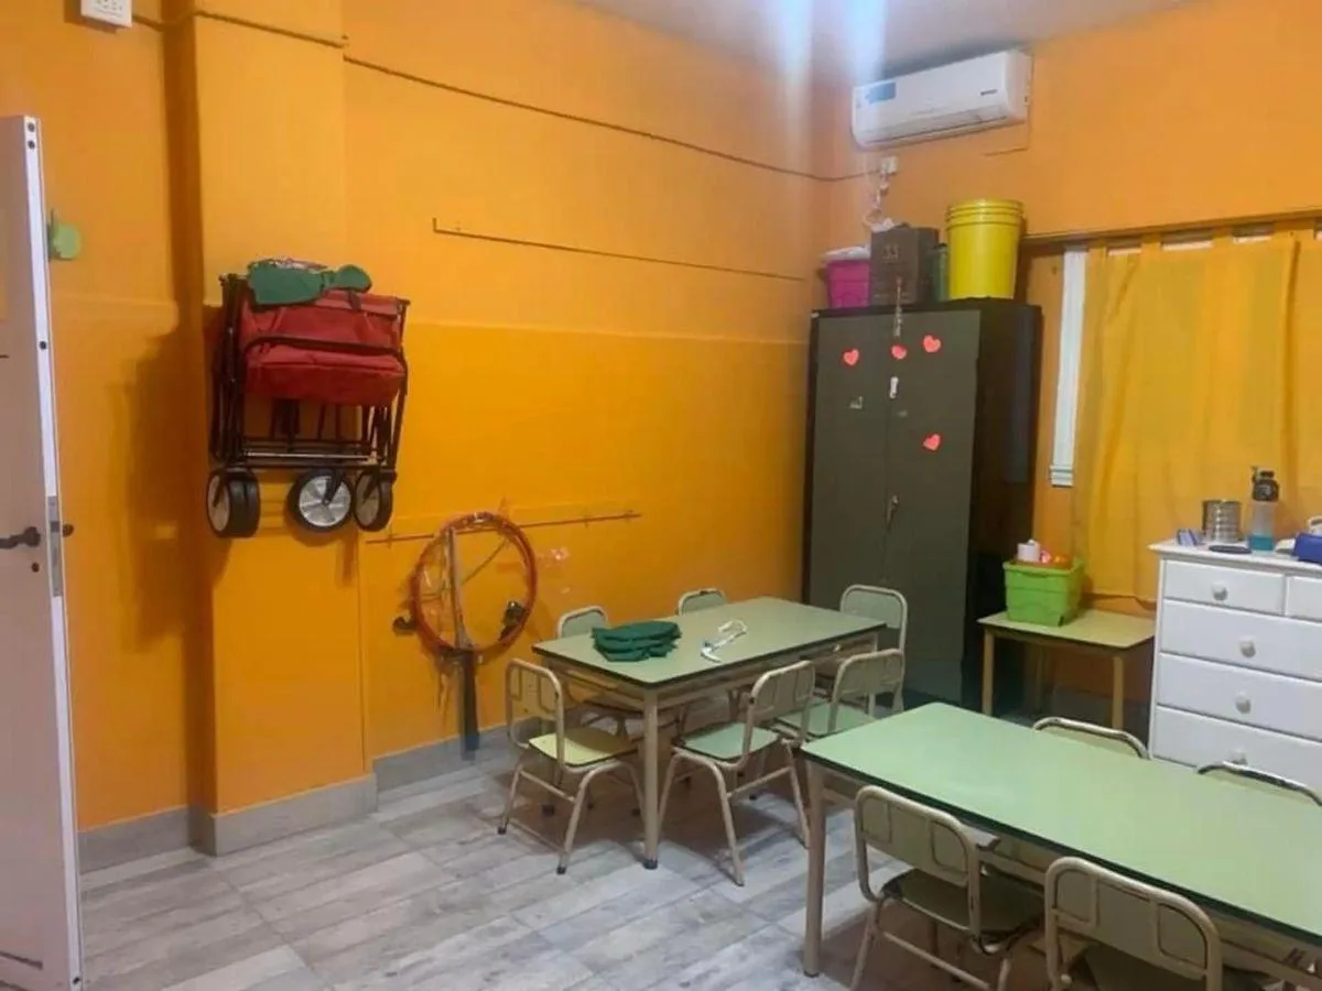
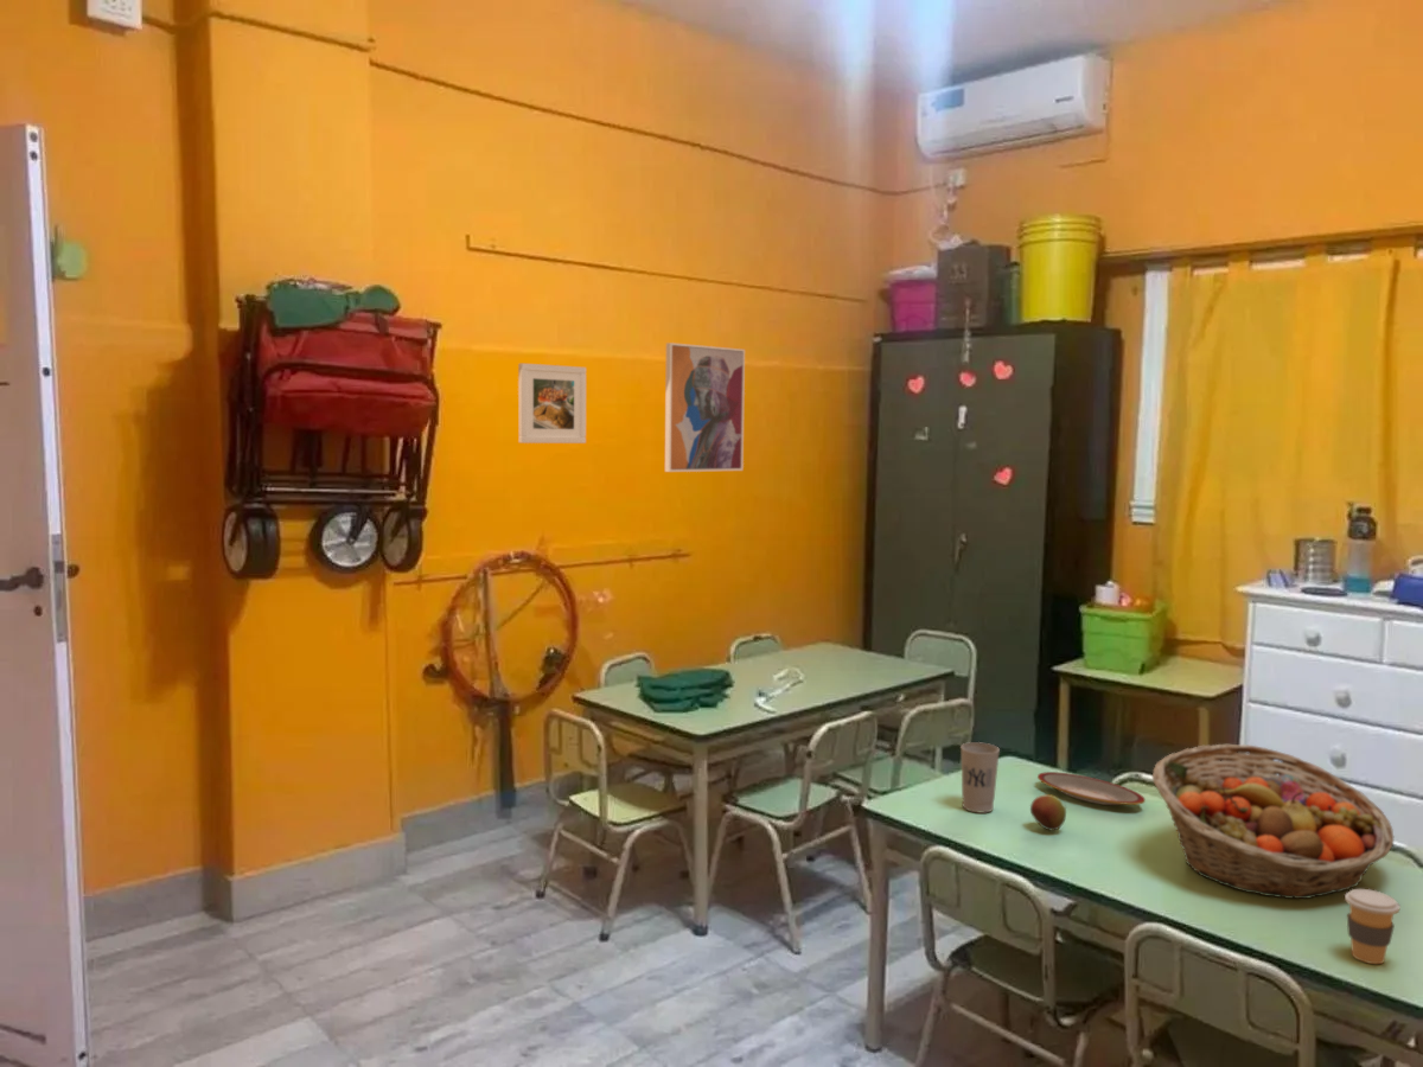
+ plate [1036,771,1147,806]
+ cup [959,741,1001,814]
+ coffee cup [1344,888,1402,965]
+ wall art [664,341,746,473]
+ fruit basket [1151,743,1396,900]
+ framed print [517,363,587,445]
+ apple [1029,793,1067,831]
